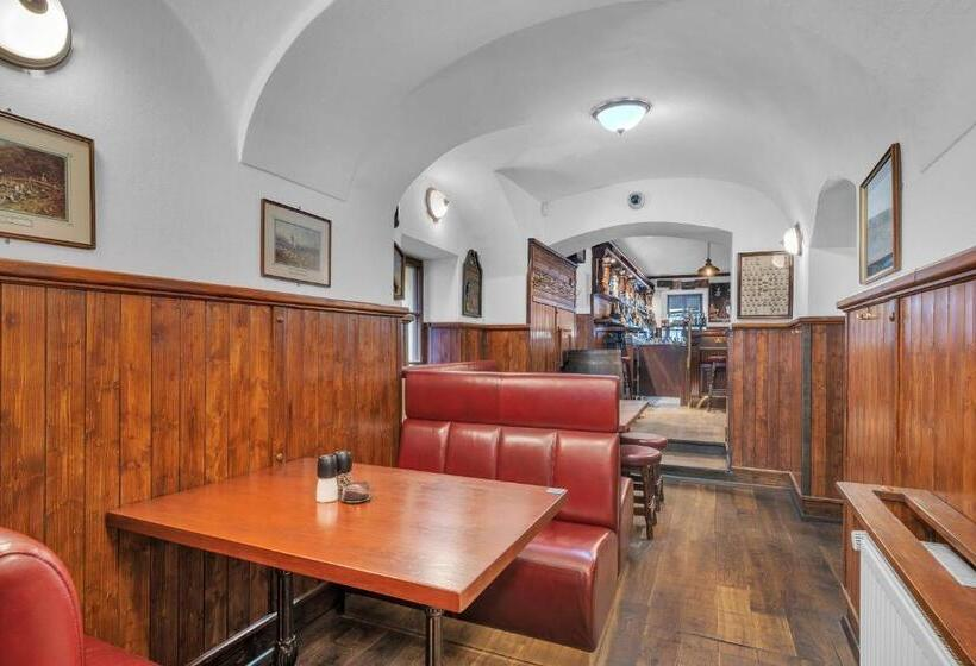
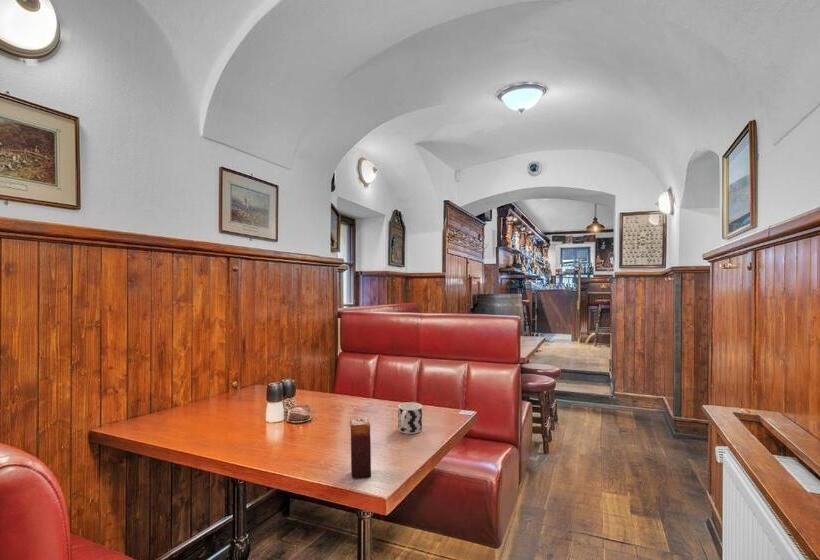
+ candle [349,417,372,479]
+ cup [397,401,423,435]
